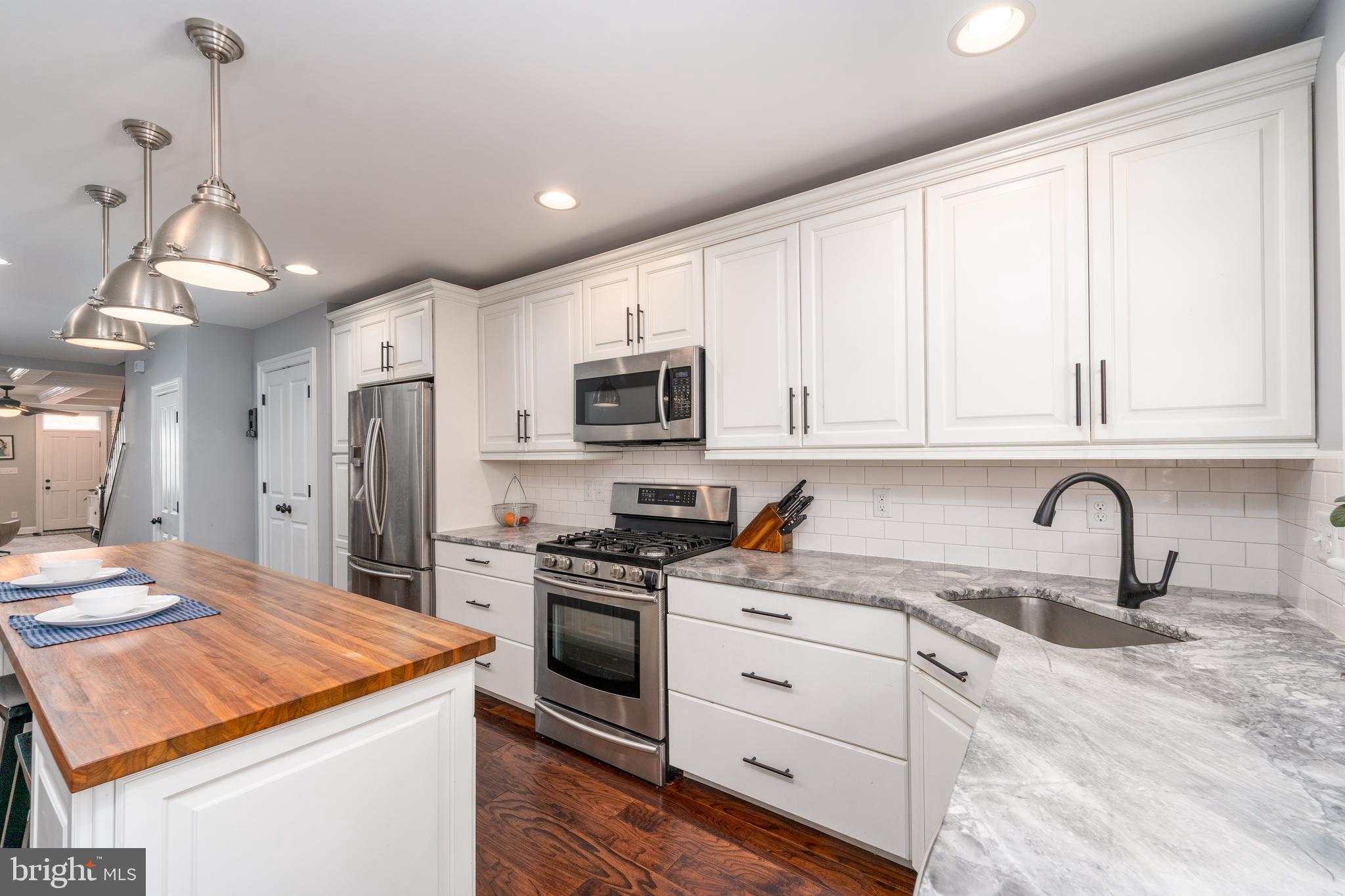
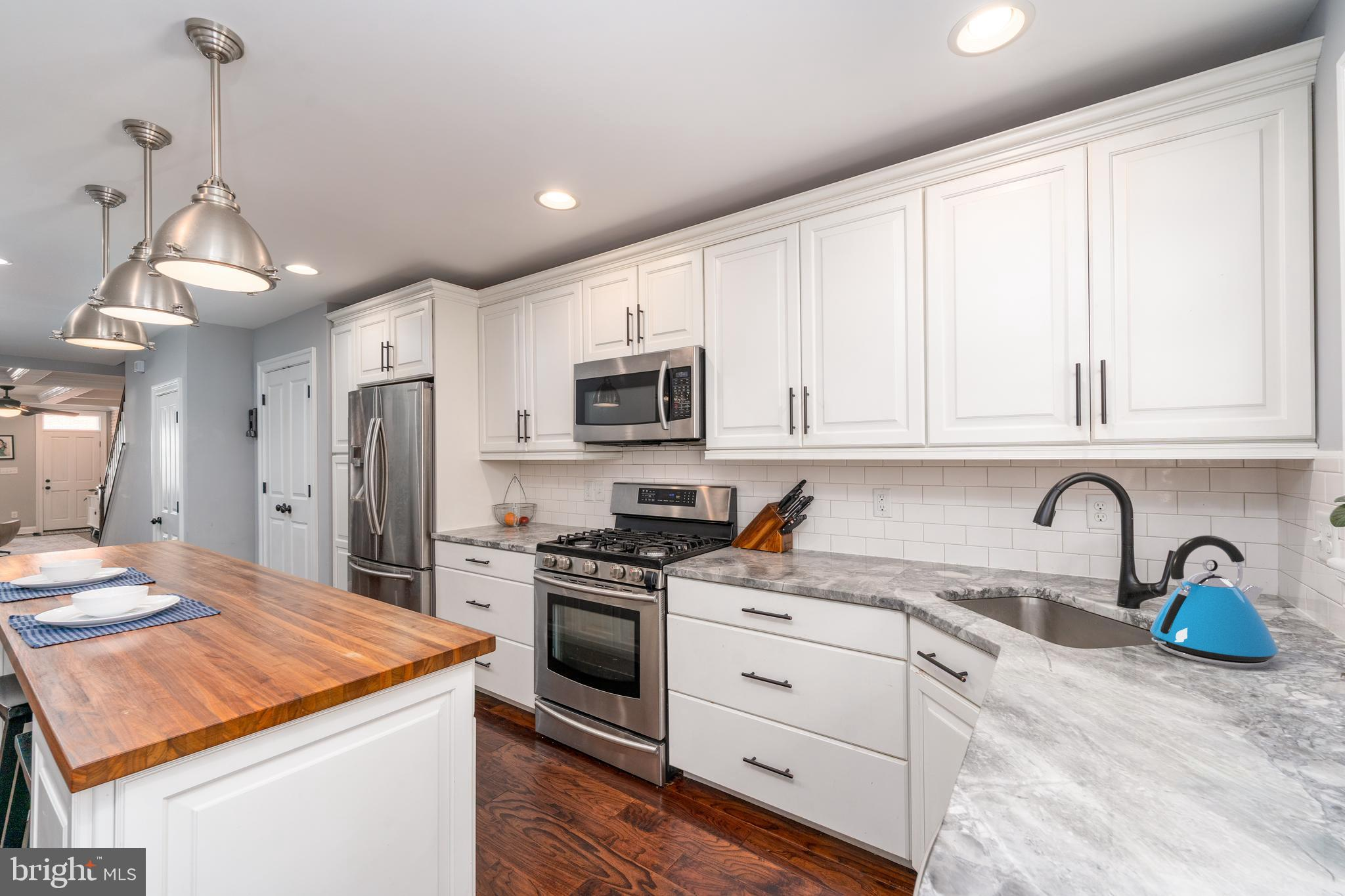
+ kettle [1149,535,1279,669]
